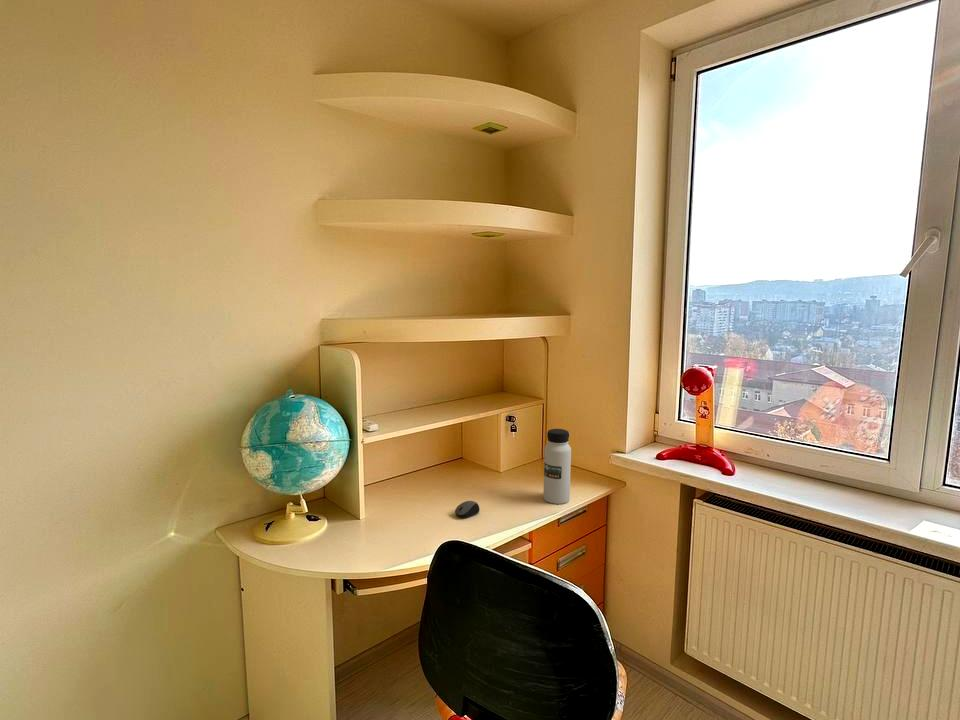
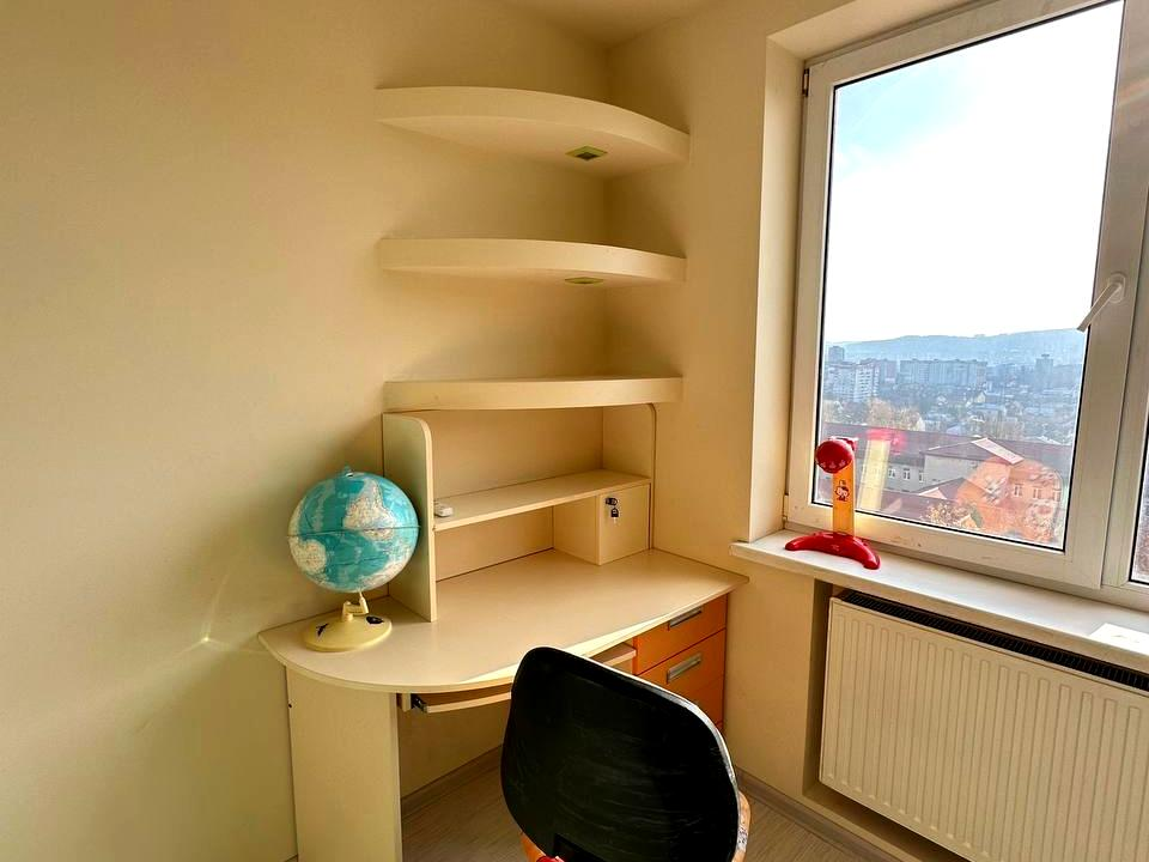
- computer mouse [454,500,480,519]
- water bottle [543,428,572,505]
